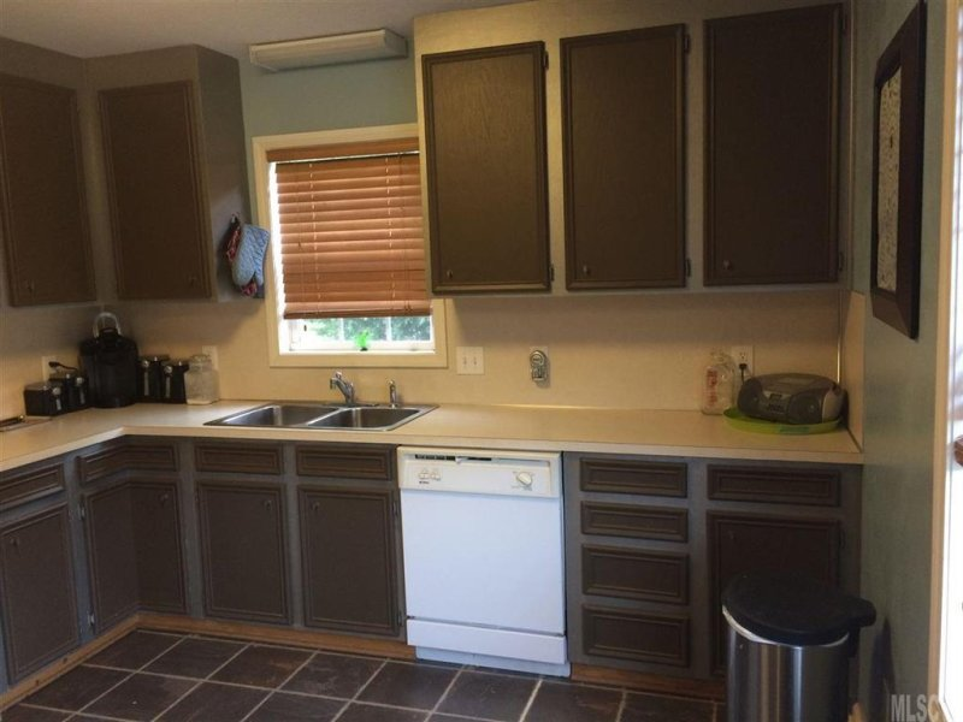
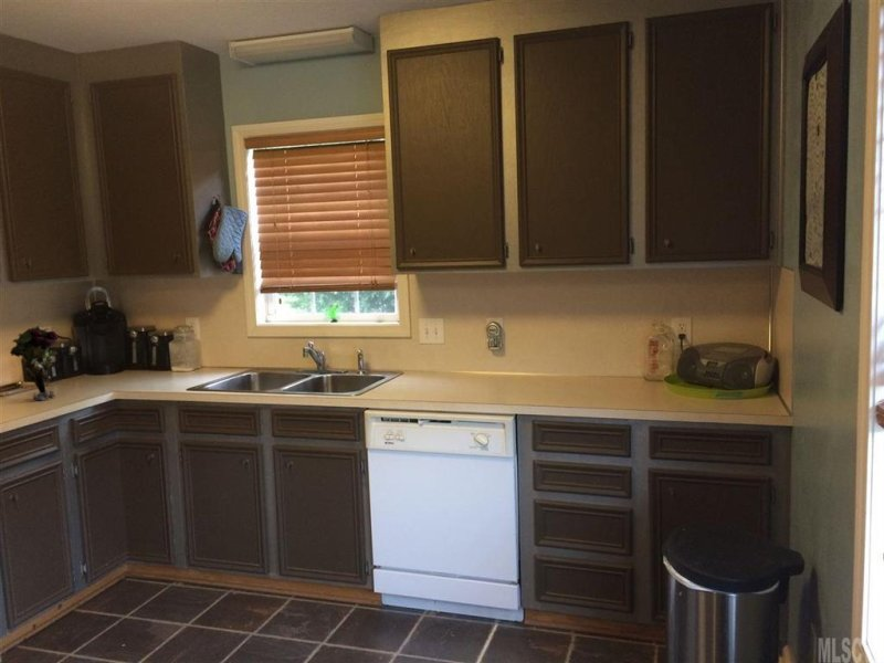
+ flower [9,325,60,401]
